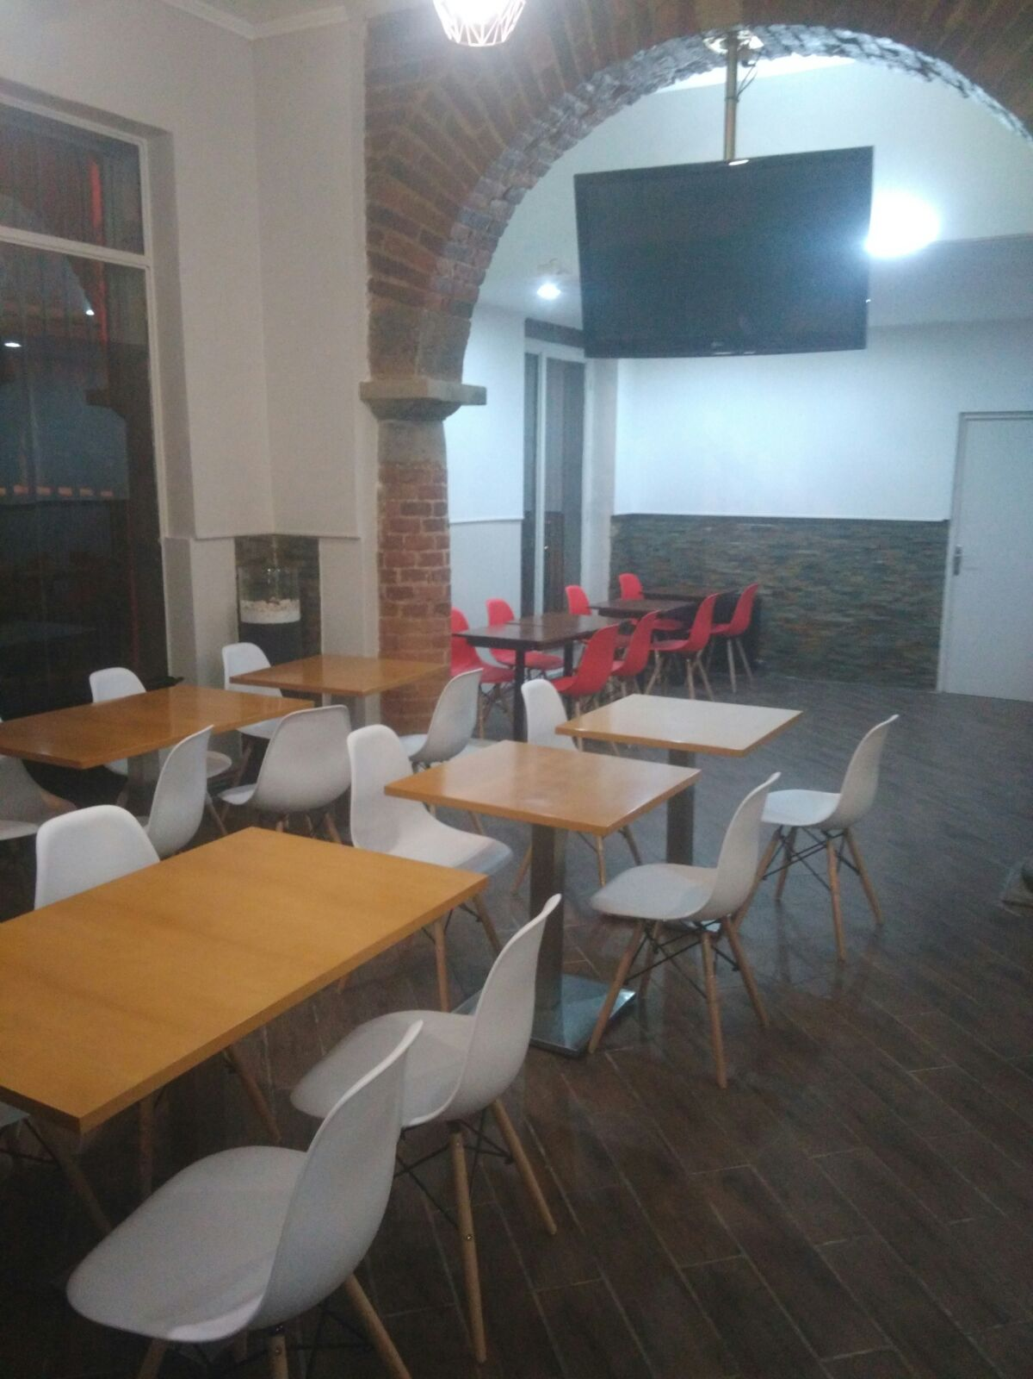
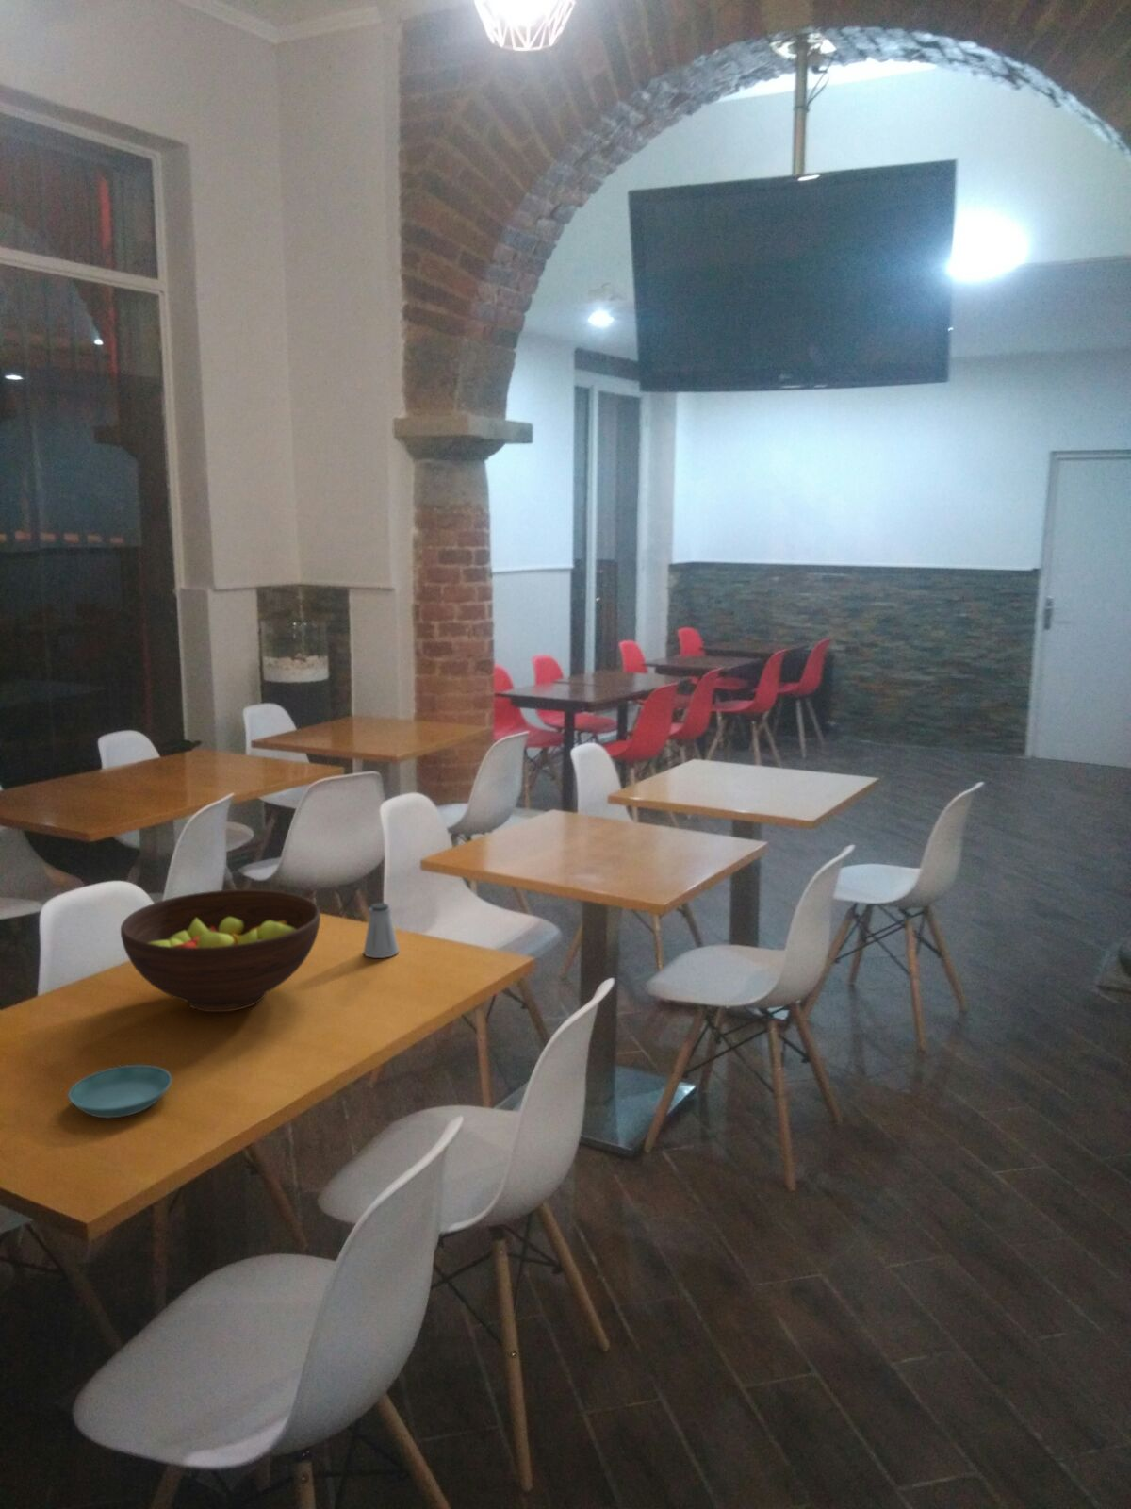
+ saucer [67,1063,172,1118]
+ saltshaker [362,902,399,959]
+ fruit bowl [120,889,322,1012]
